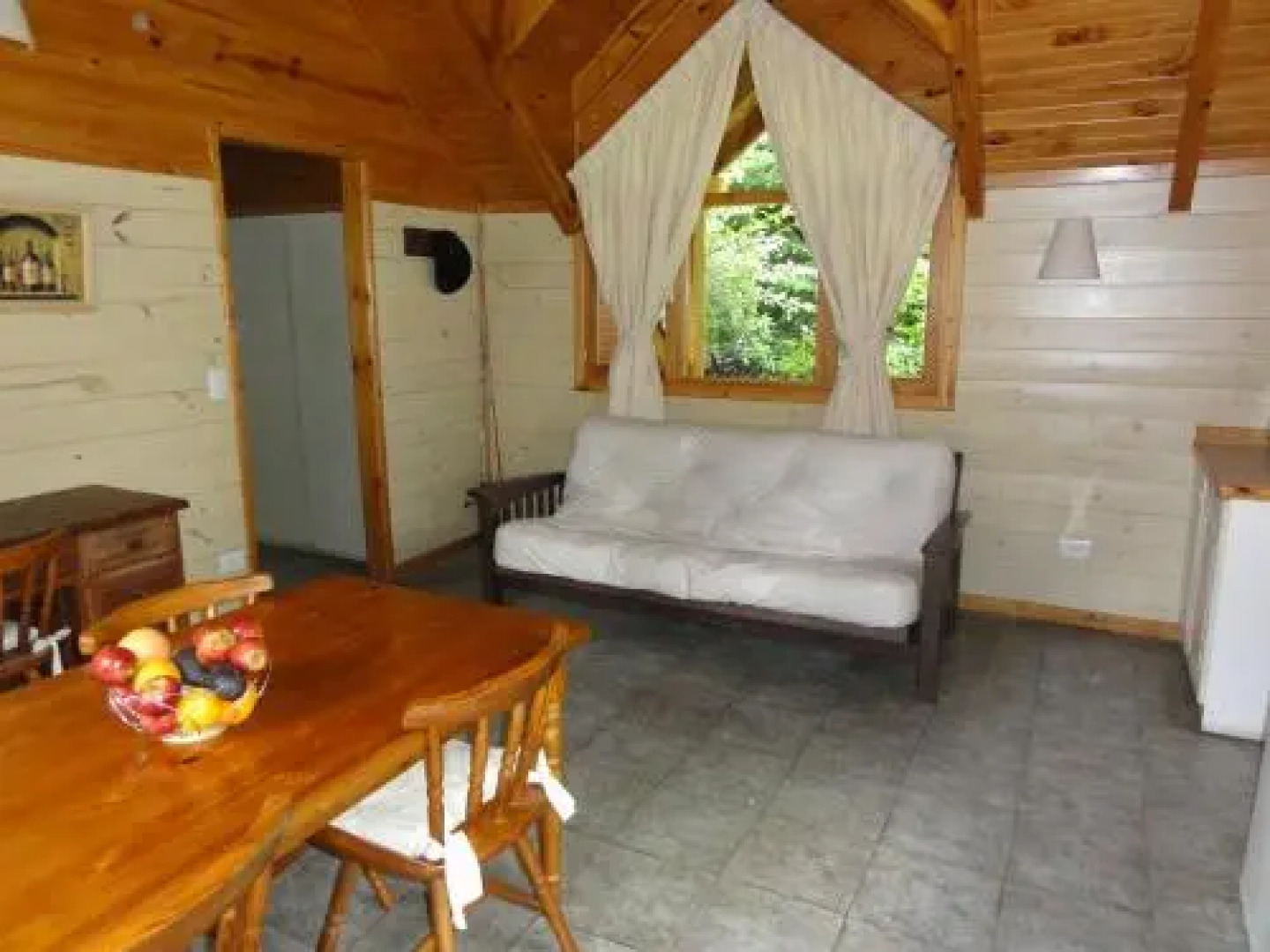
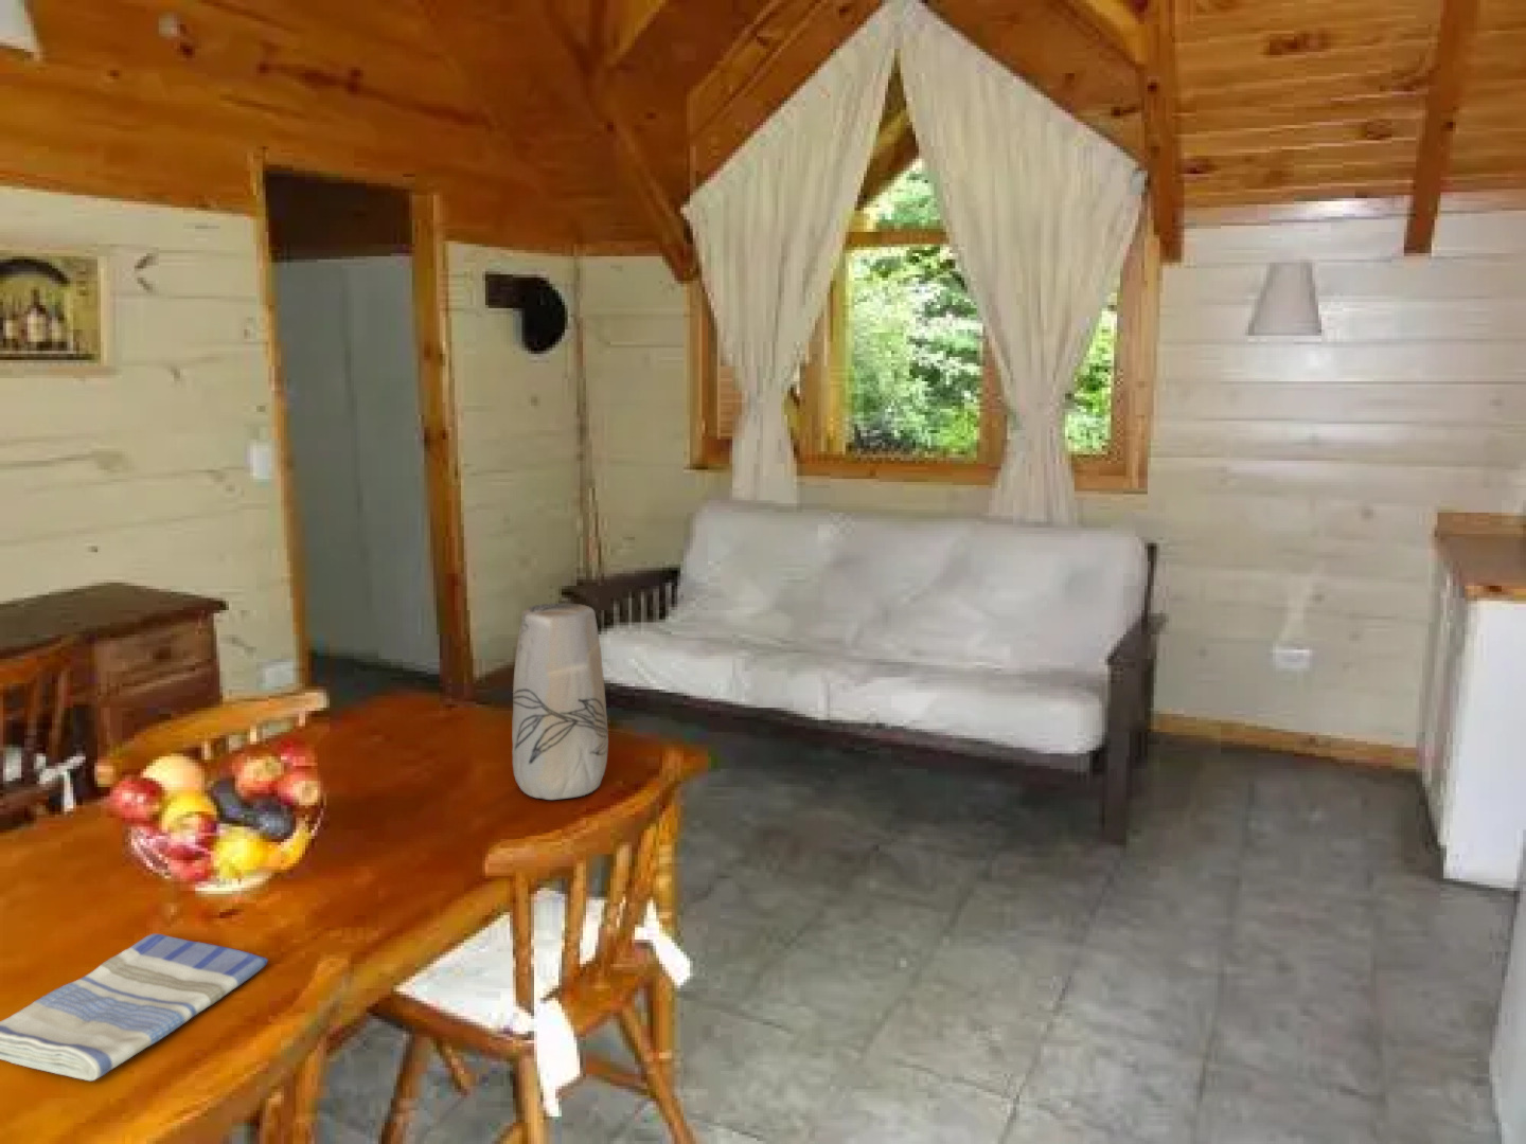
+ dish towel [0,933,269,1082]
+ vase [511,603,609,800]
